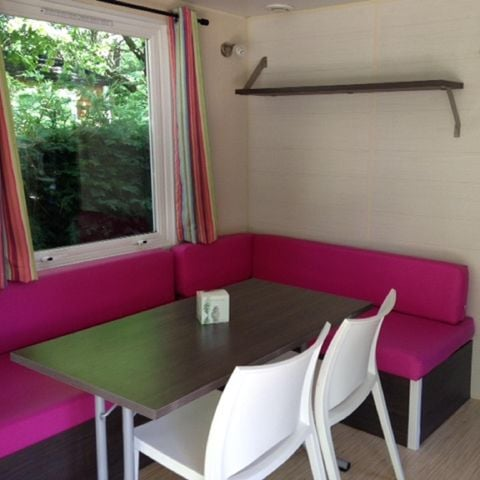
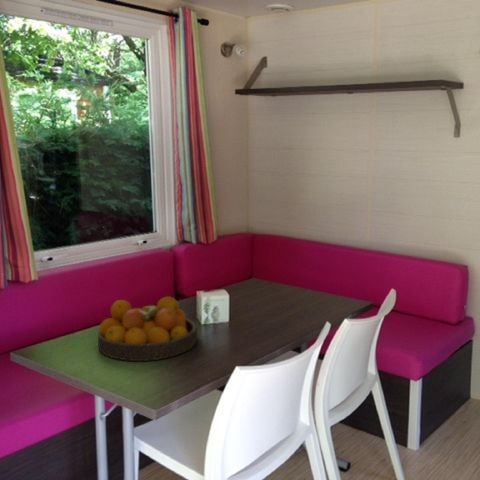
+ fruit bowl [97,296,198,362]
